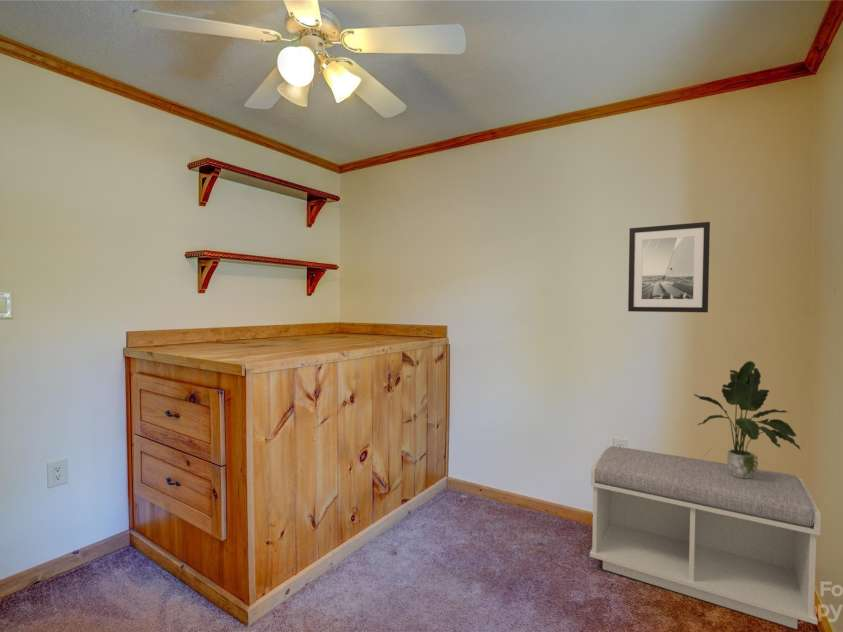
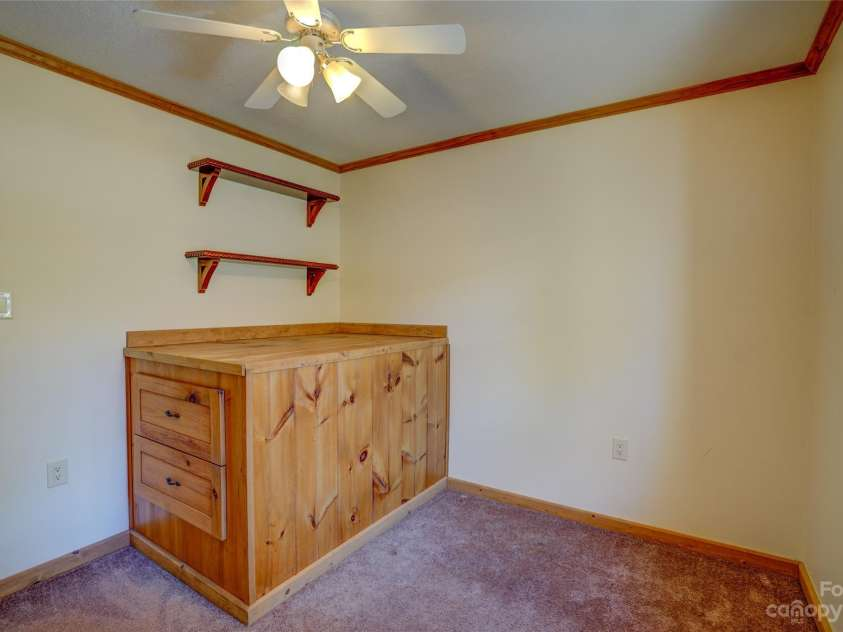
- potted plant [692,360,802,478]
- wall art [627,221,711,313]
- bench [589,445,822,630]
